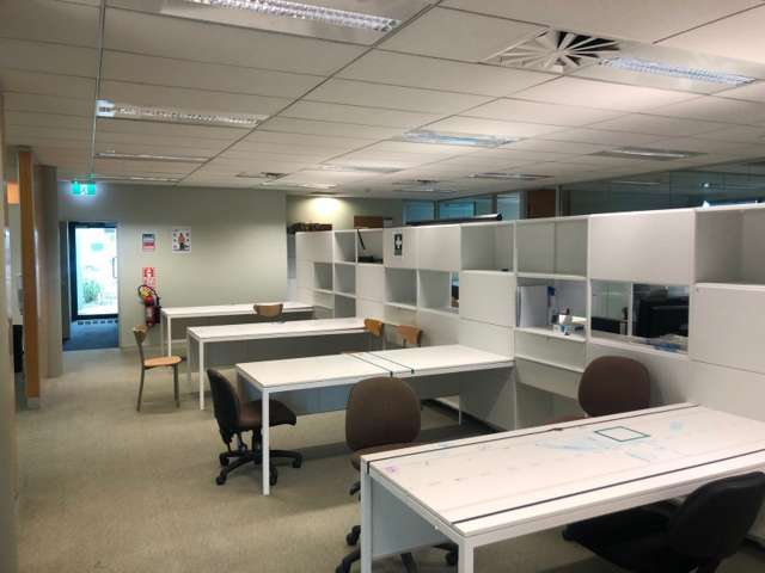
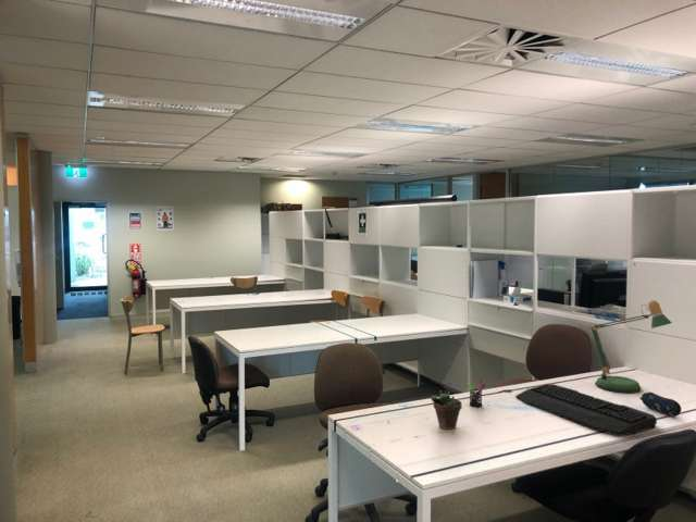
+ pencil case [639,391,682,418]
+ keyboard [514,383,658,437]
+ pen holder [467,378,487,408]
+ succulent plant [430,382,463,431]
+ desk lamp [587,299,673,394]
